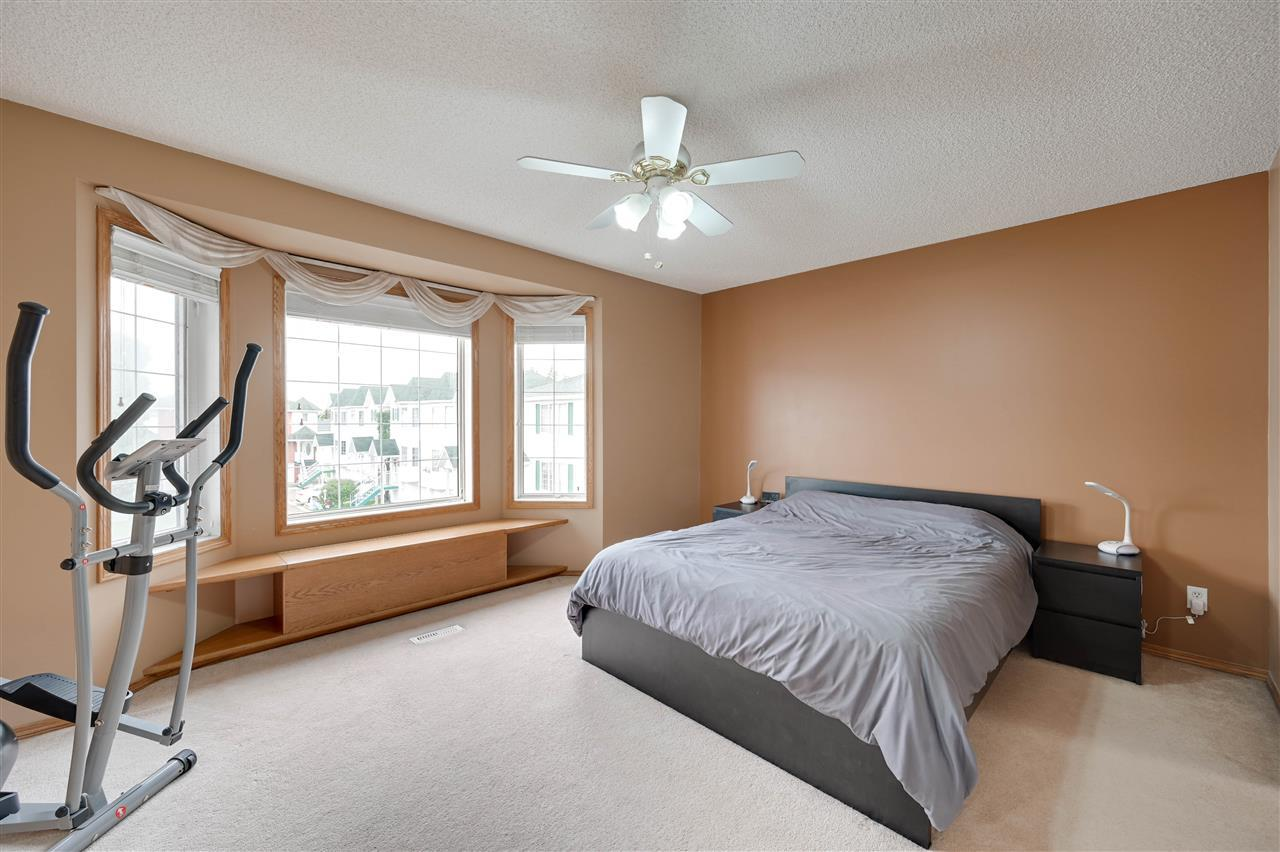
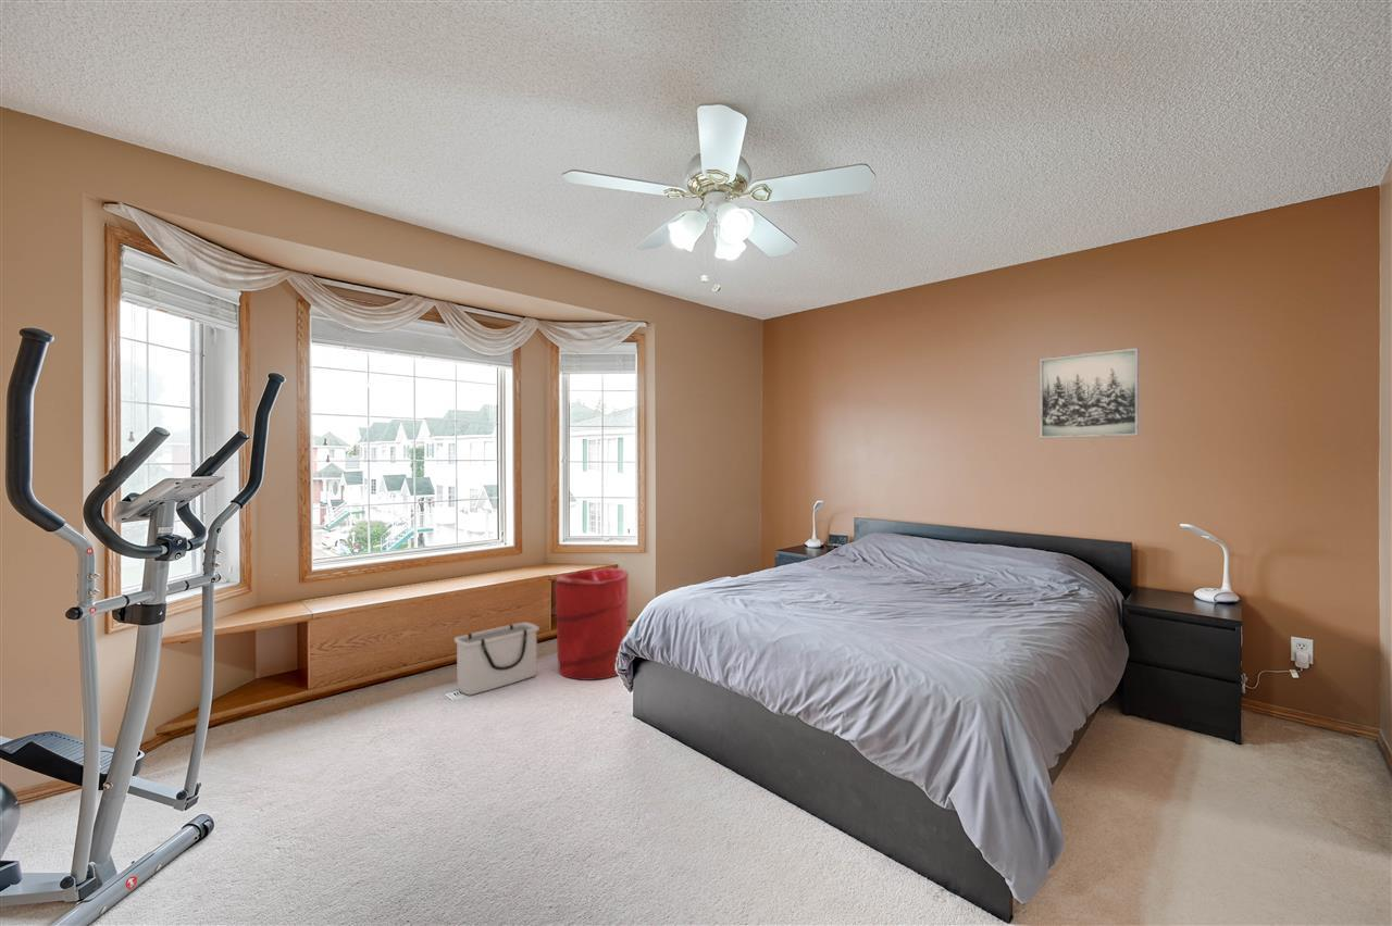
+ laundry hamper [555,567,630,681]
+ storage bin [453,621,540,697]
+ wall art [1039,347,1141,439]
